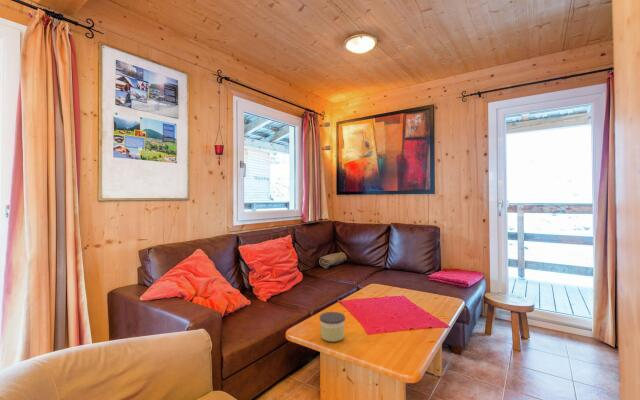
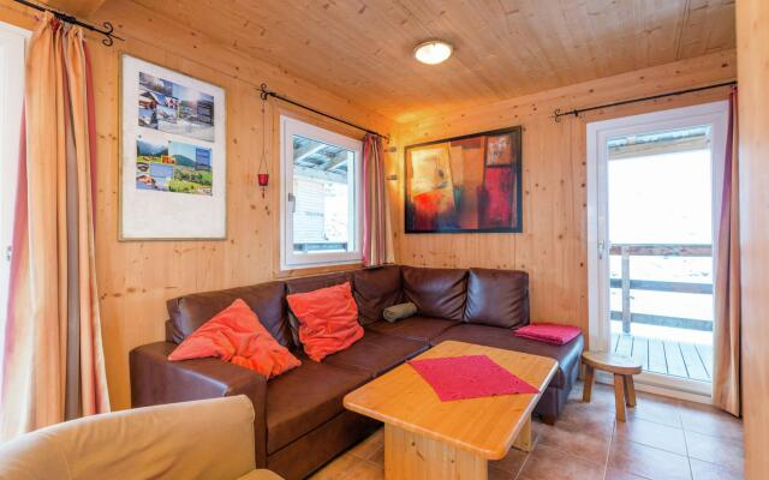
- candle [319,311,346,343]
